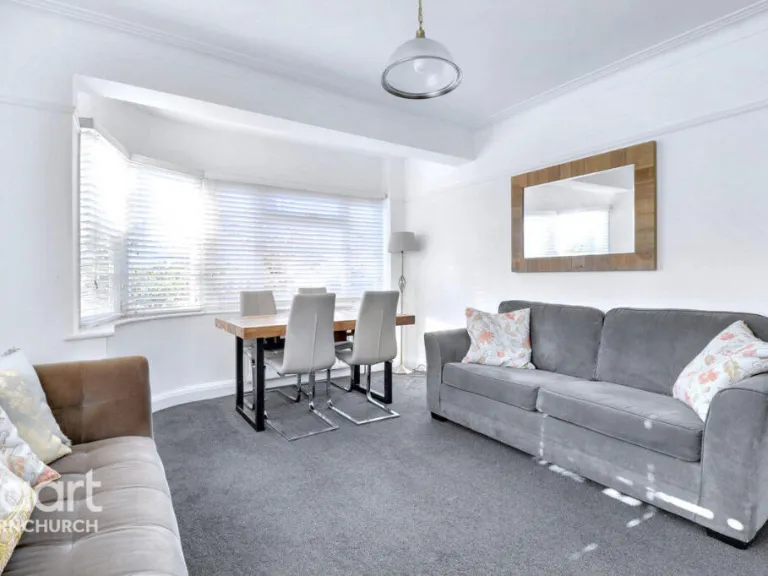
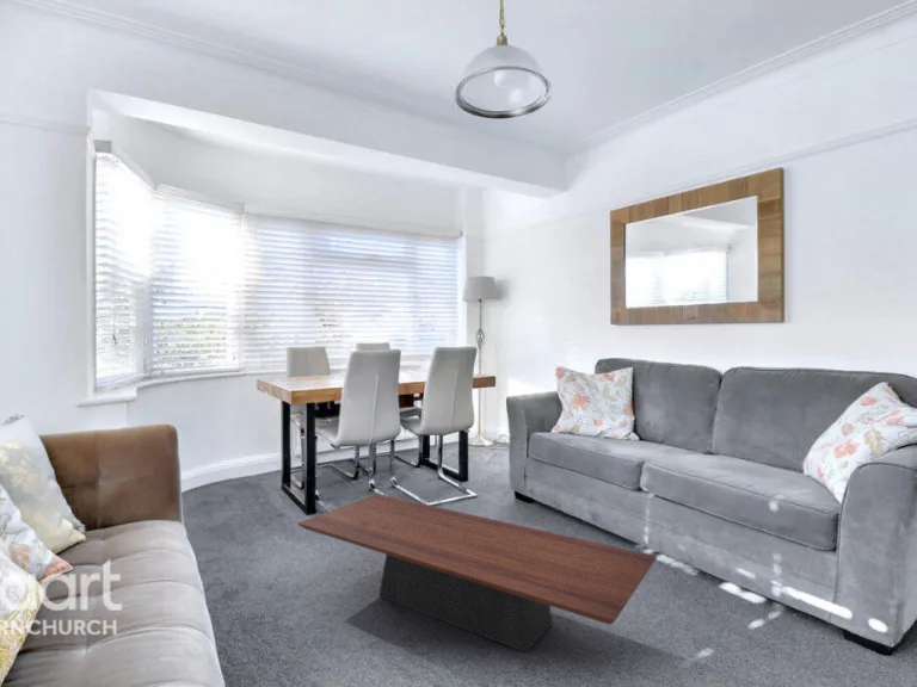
+ coffee table [297,493,658,654]
